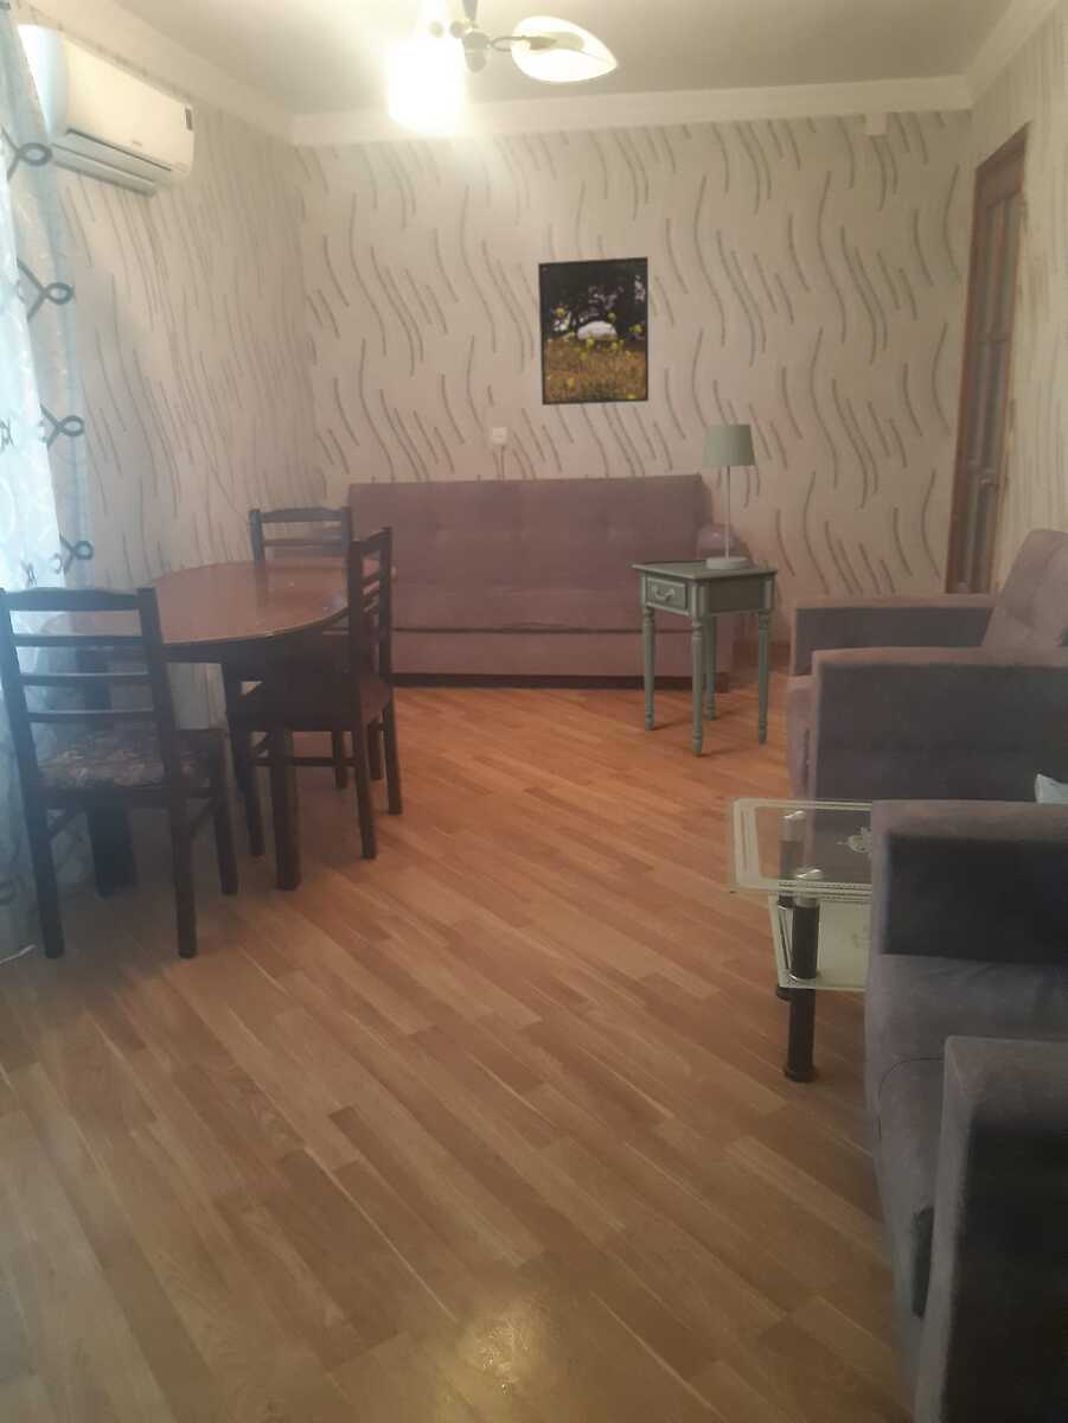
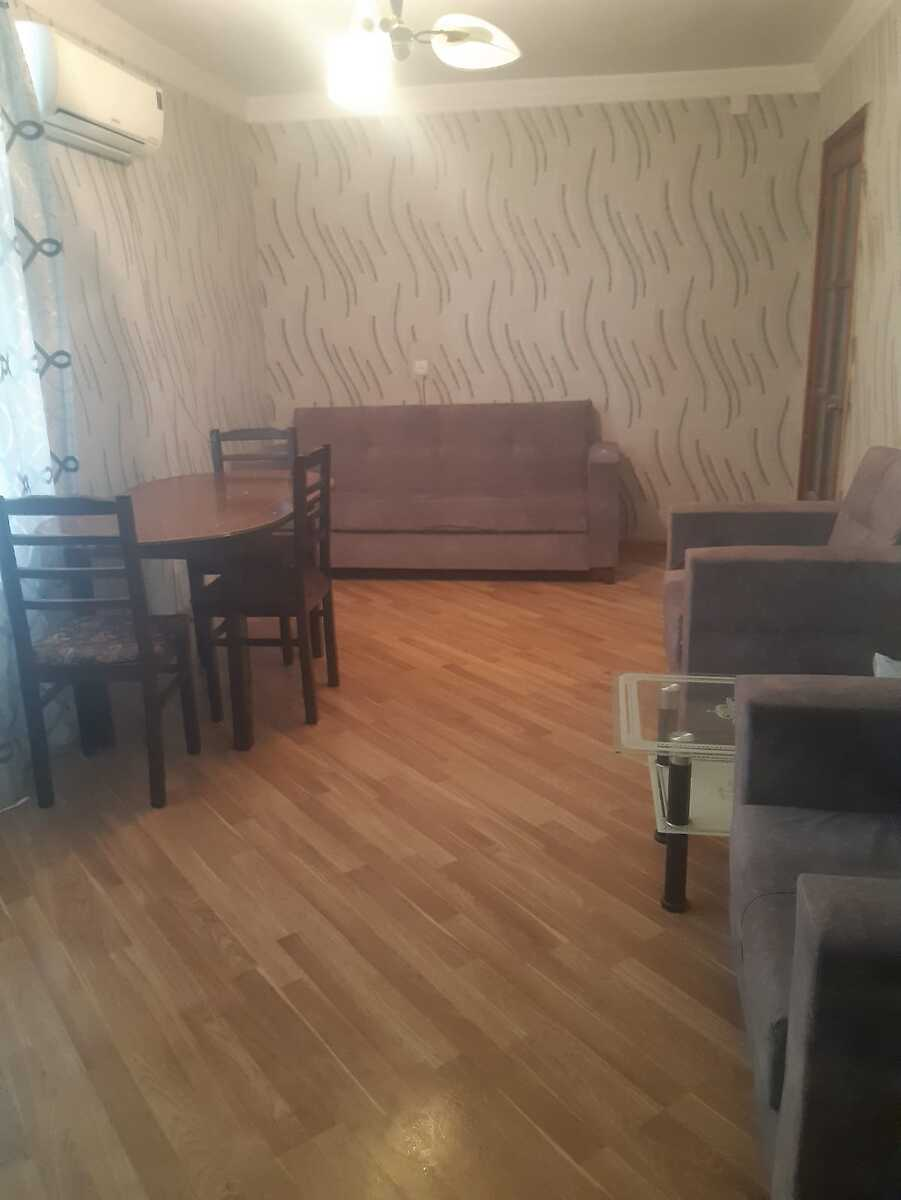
- side table [631,557,780,755]
- table lamp [640,423,756,570]
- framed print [537,256,650,407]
